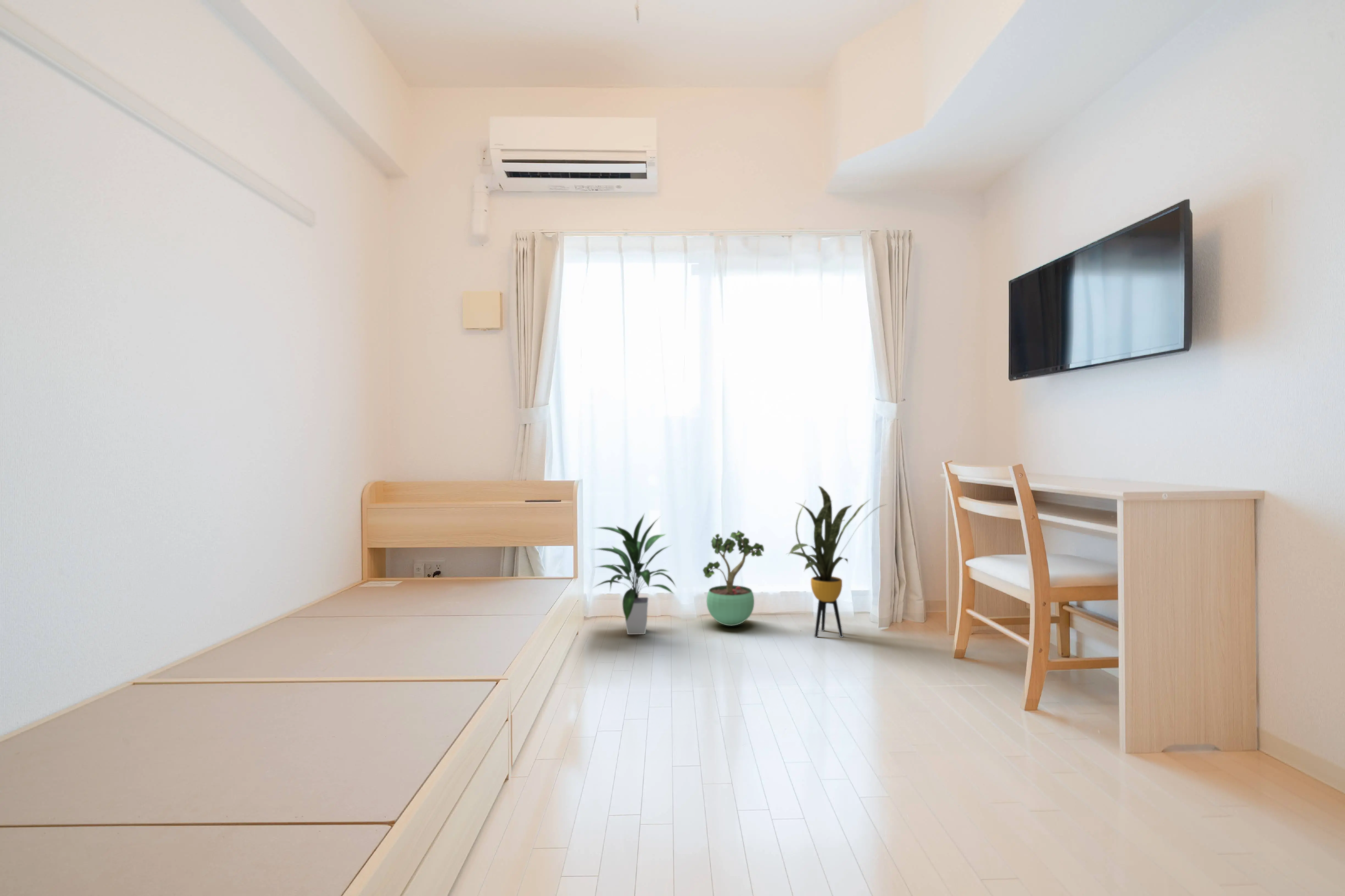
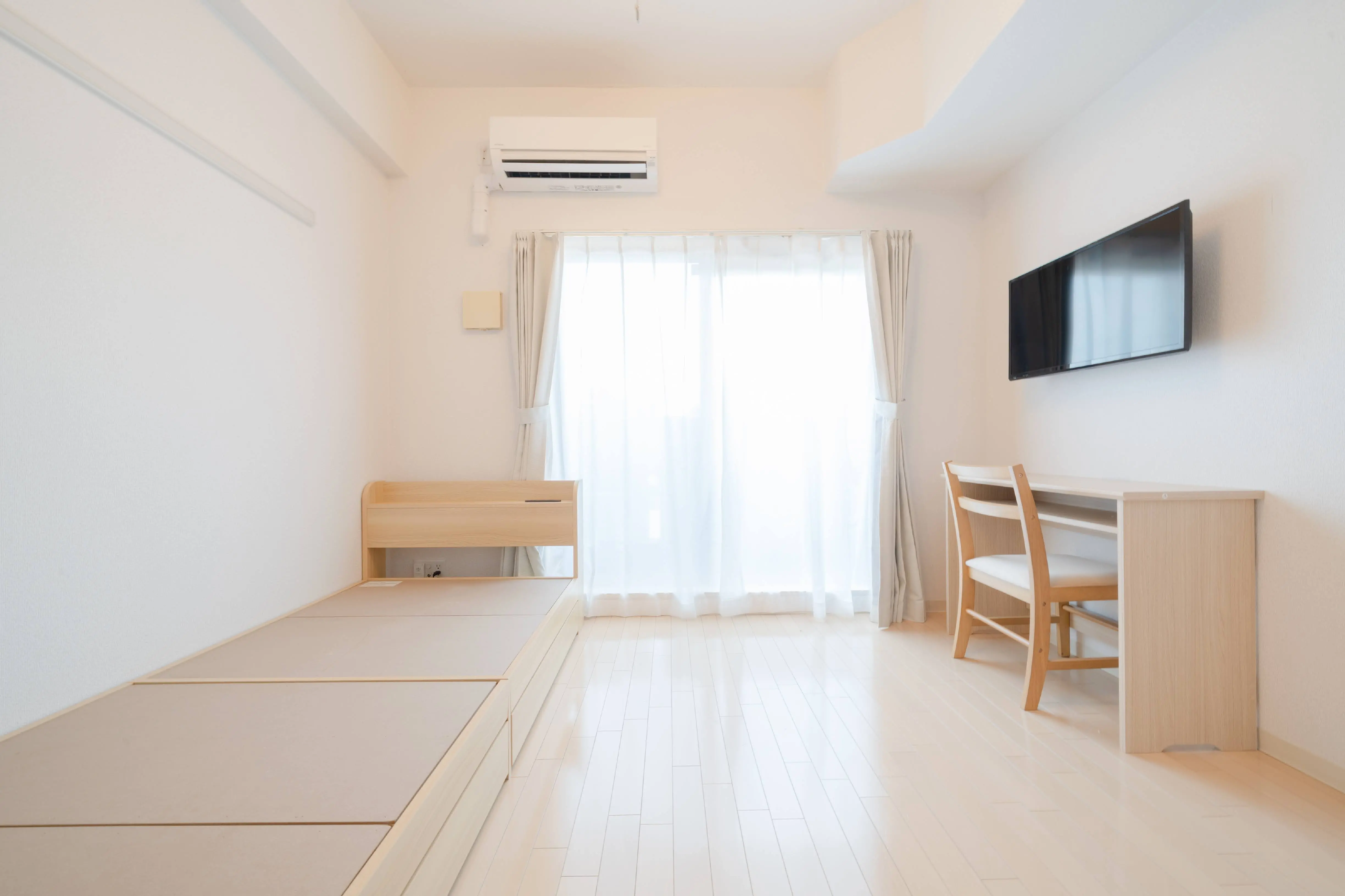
- house plant [785,486,887,638]
- potted plant [702,530,764,626]
- indoor plant [589,512,677,635]
